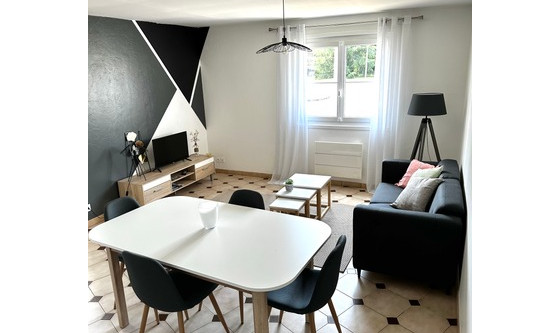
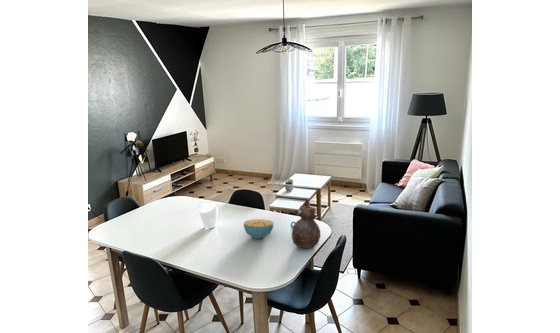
+ vase [289,205,321,249]
+ cereal bowl [242,218,275,240]
